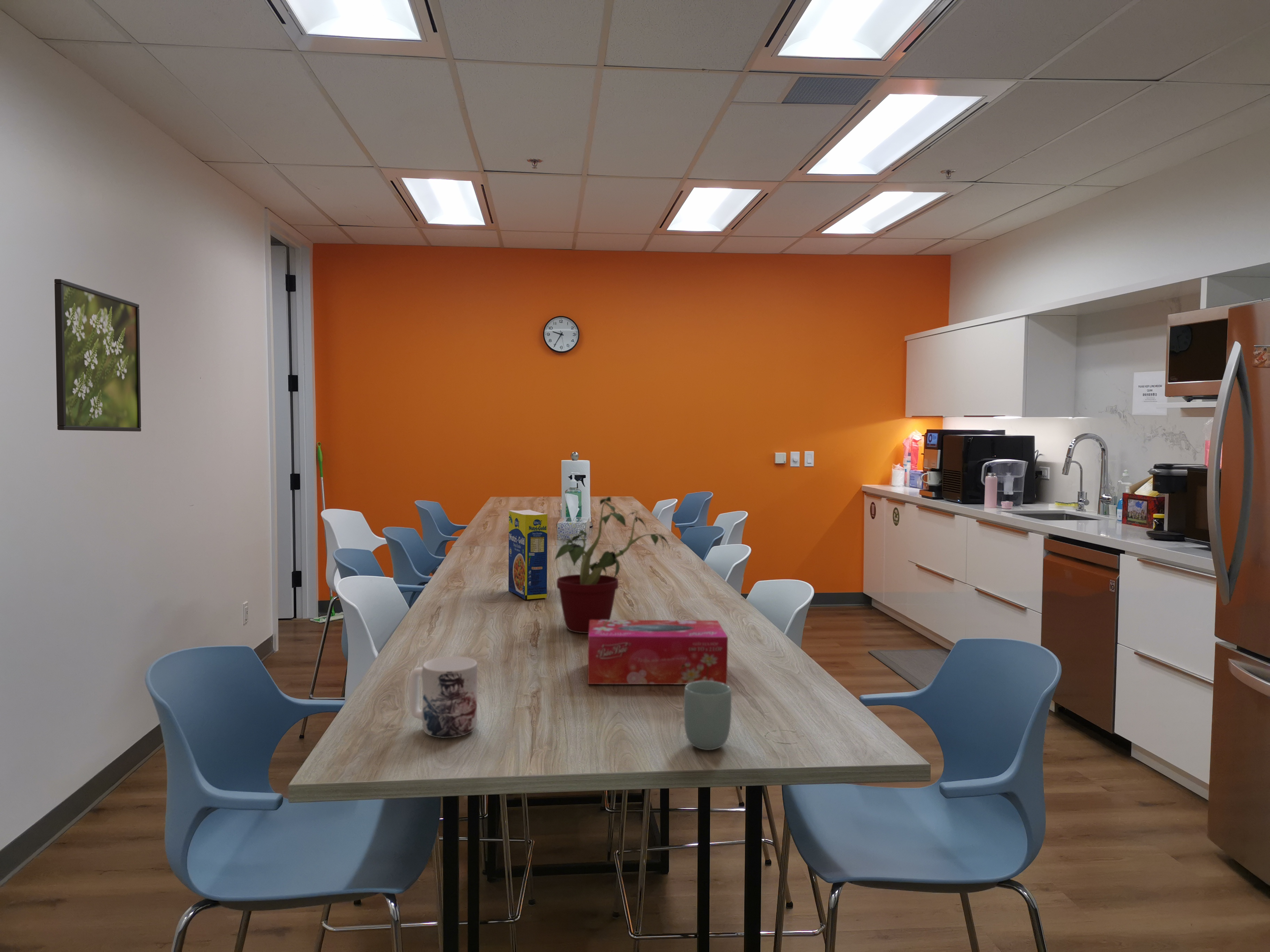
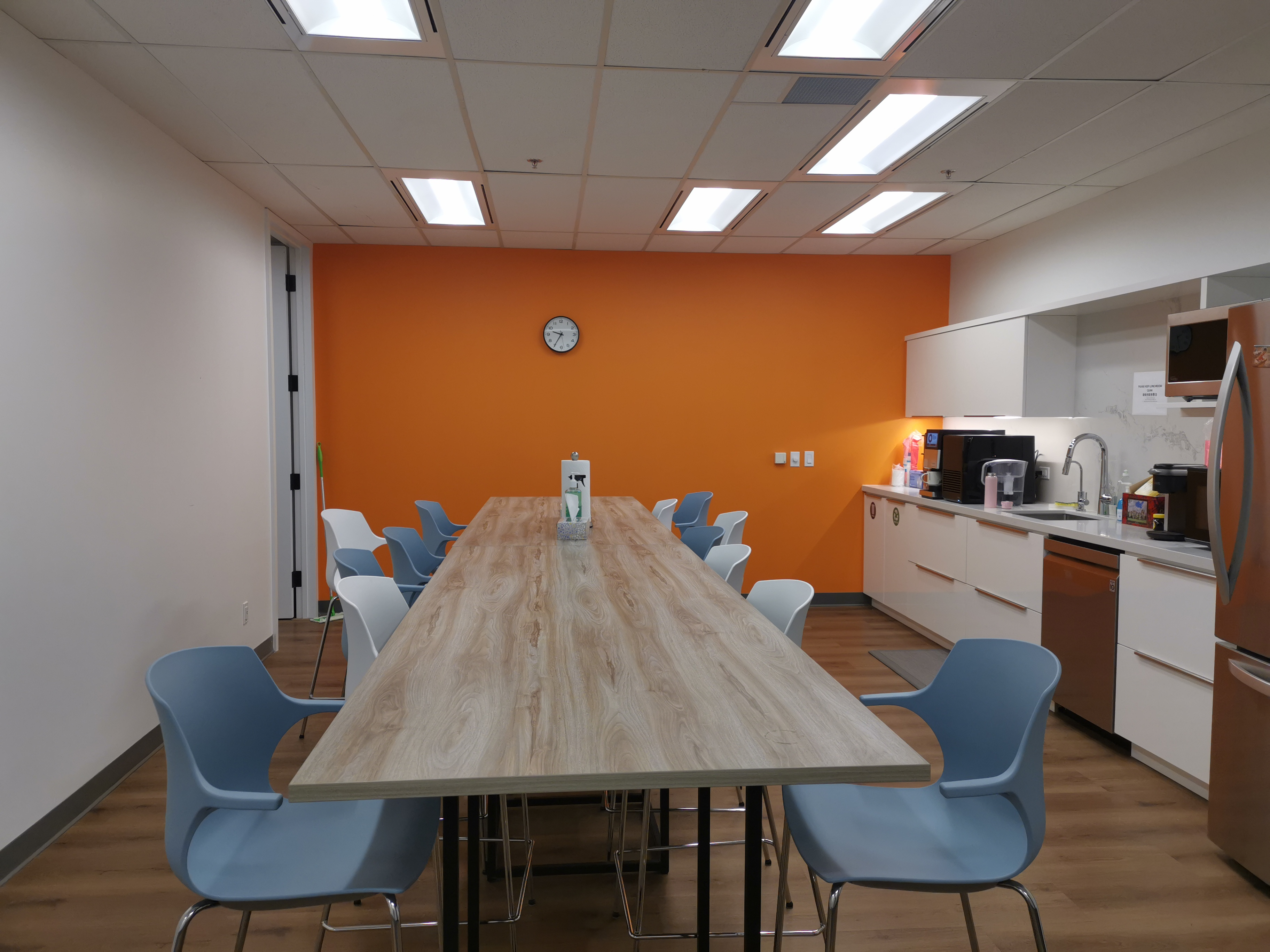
- cup [683,681,732,751]
- legume [508,509,548,600]
- mug [409,656,478,738]
- tissue box [587,620,728,685]
- potted plant [554,496,674,634]
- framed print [54,279,141,432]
